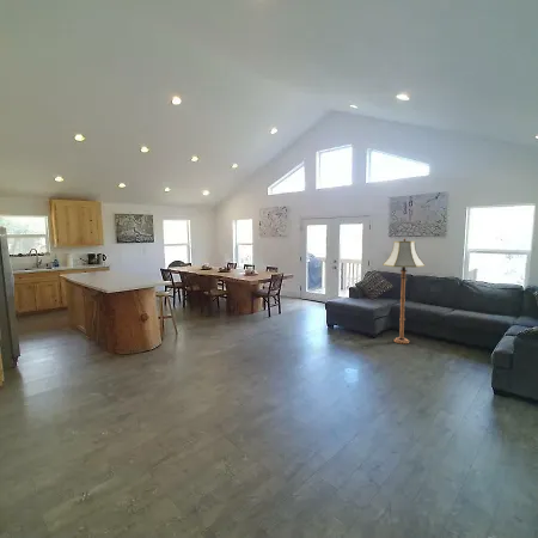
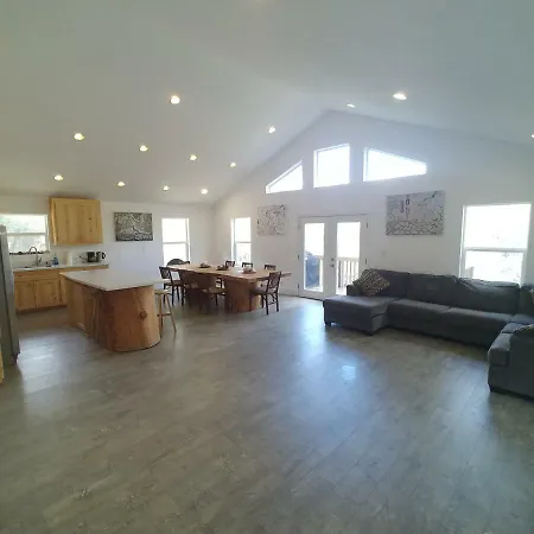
- floor lamp [381,237,426,346]
